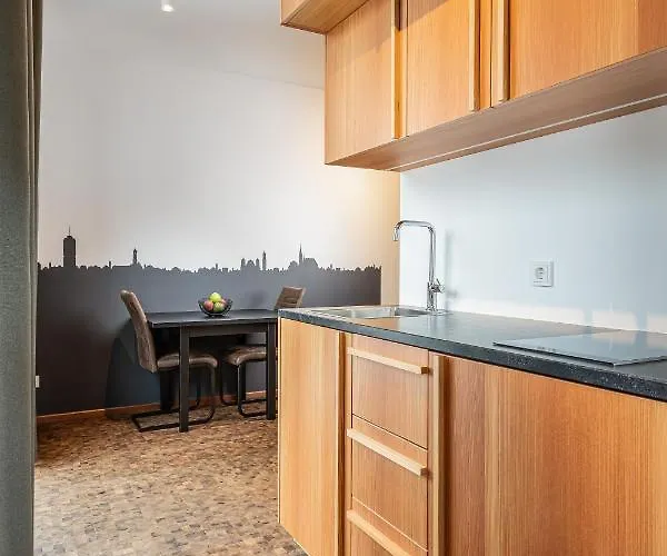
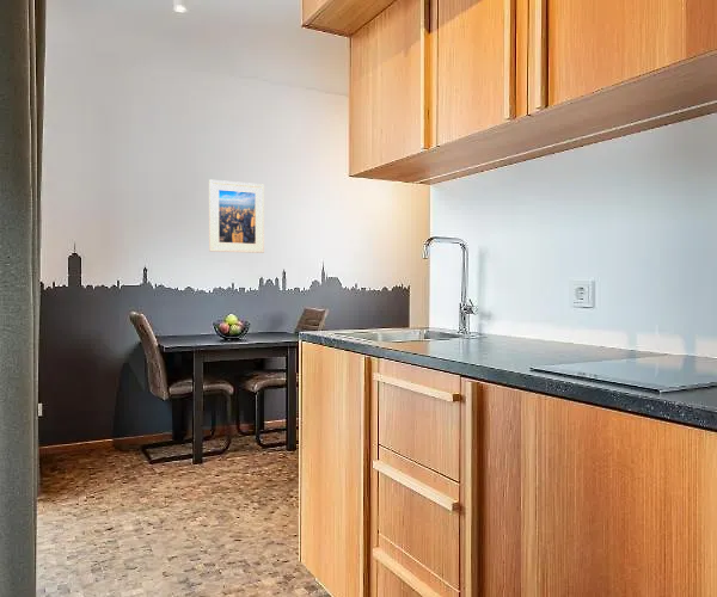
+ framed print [208,179,265,254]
